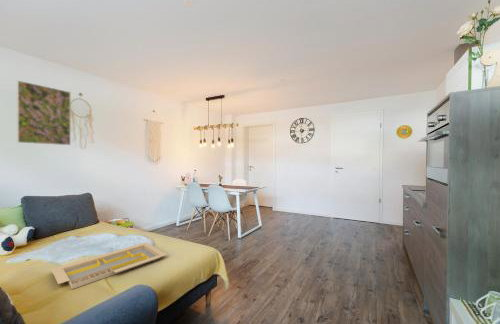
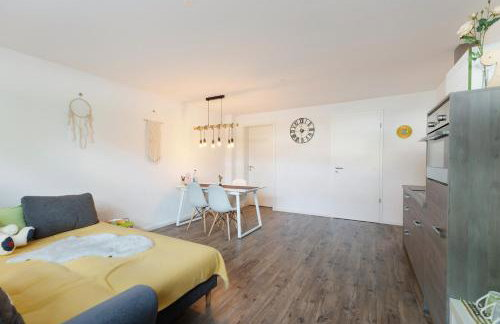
- serving tray [50,241,168,290]
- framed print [16,79,72,146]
